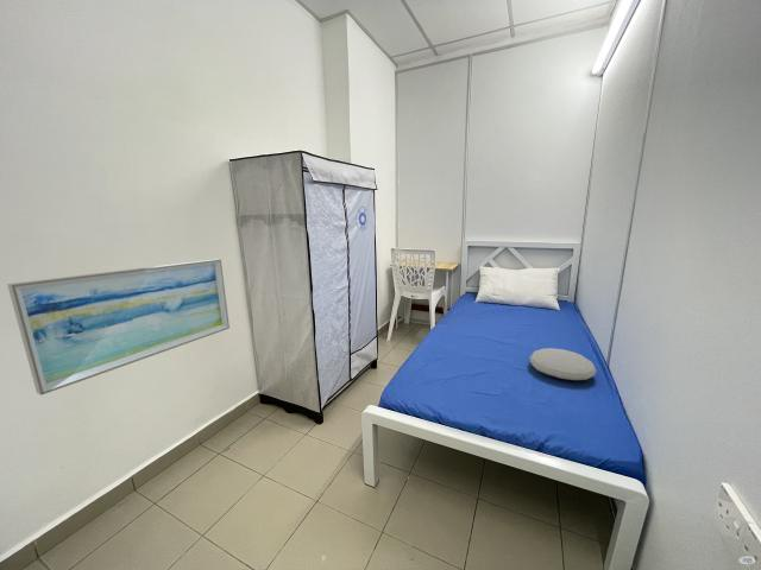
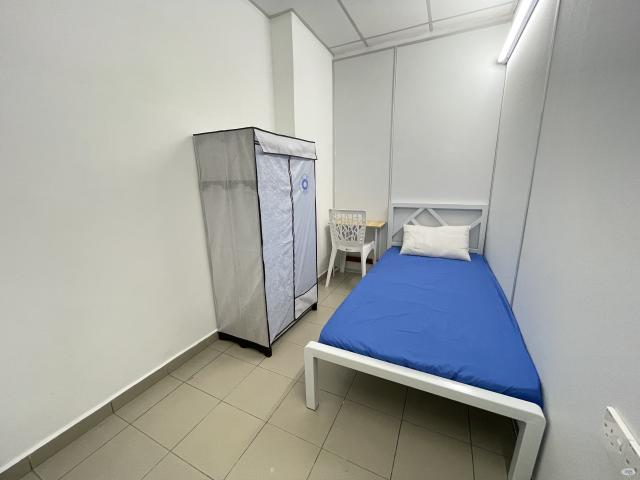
- wall art [6,258,231,397]
- cushion [529,347,597,381]
